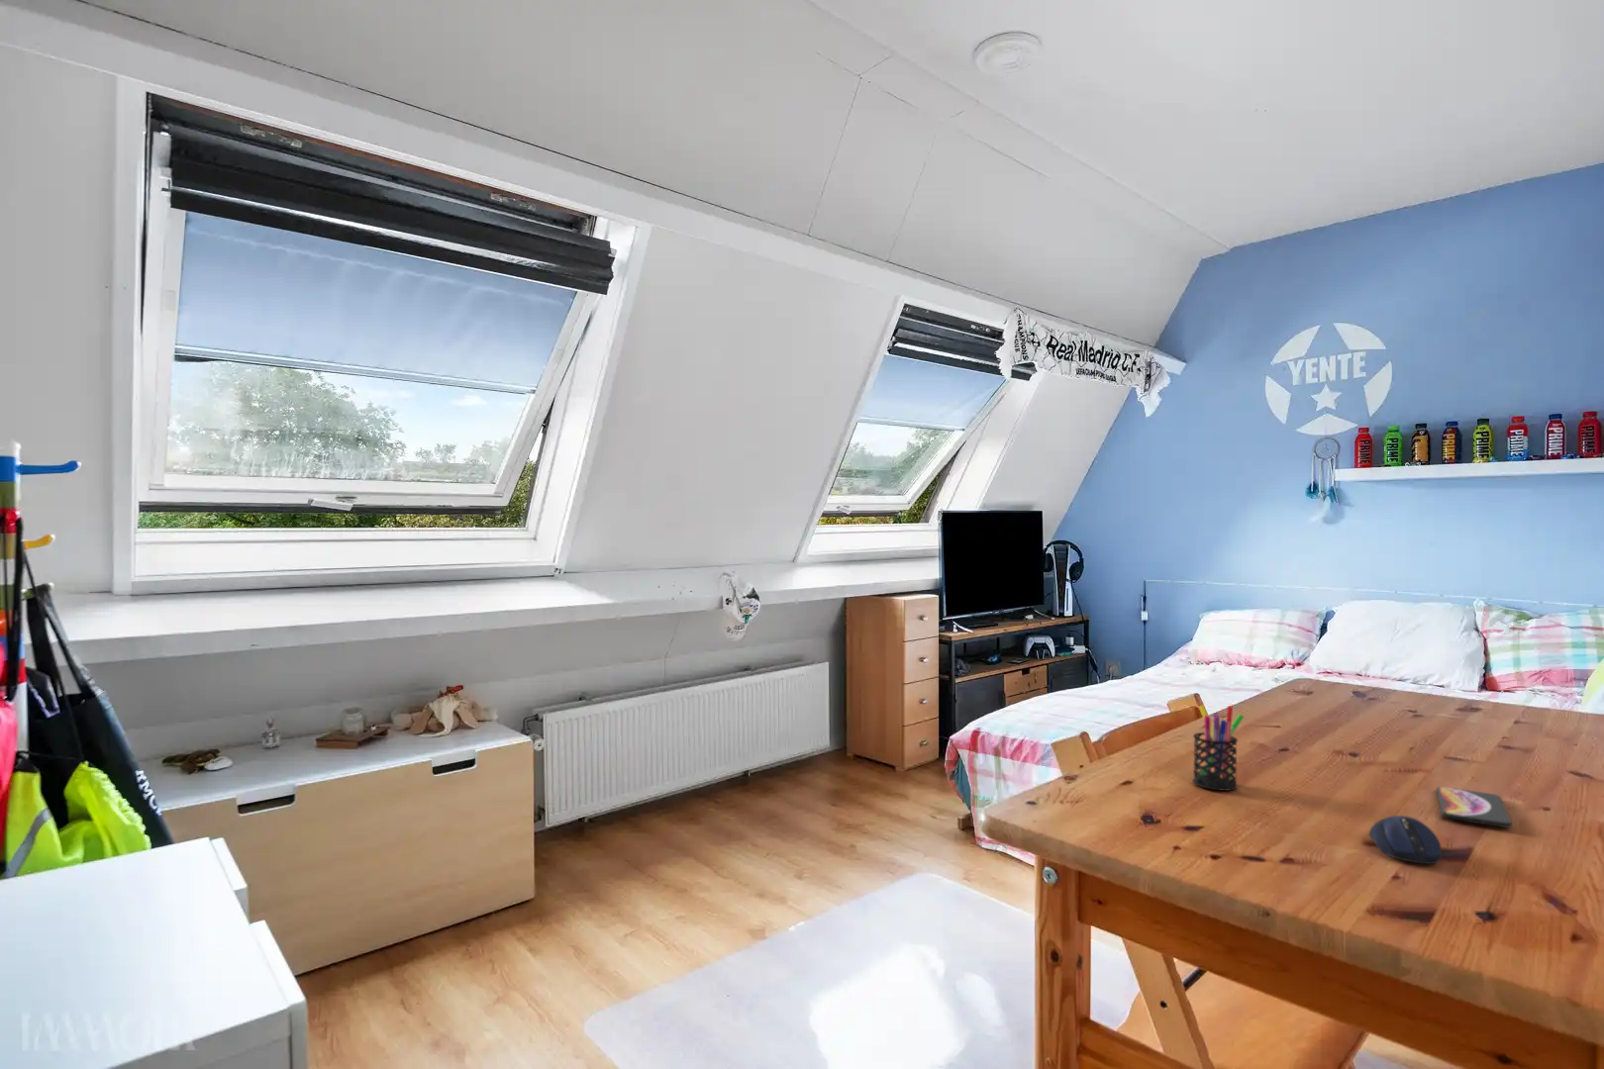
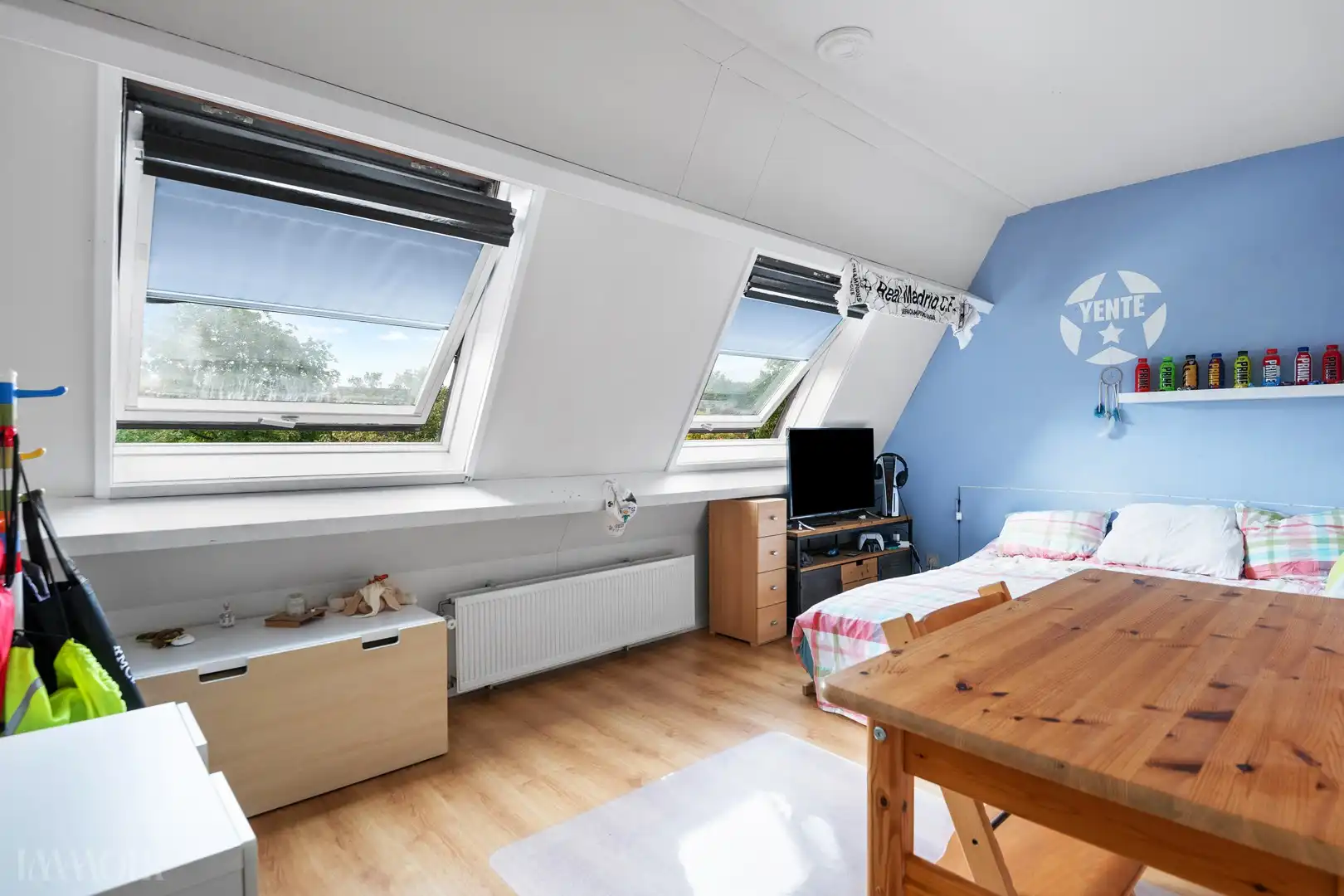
- computer mouse [1369,815,1443,865]
- smartphone [1436,786,1513,828]
- pen holder [1192,705,1245,792]
